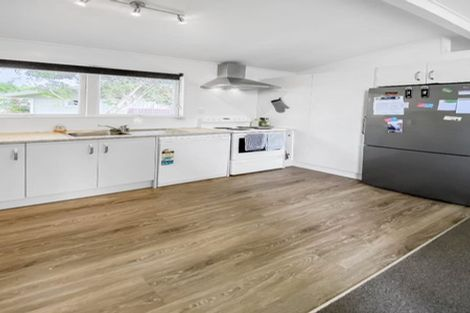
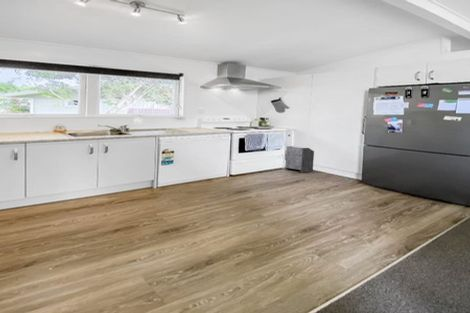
+ waste basket [284,145,315,173]
